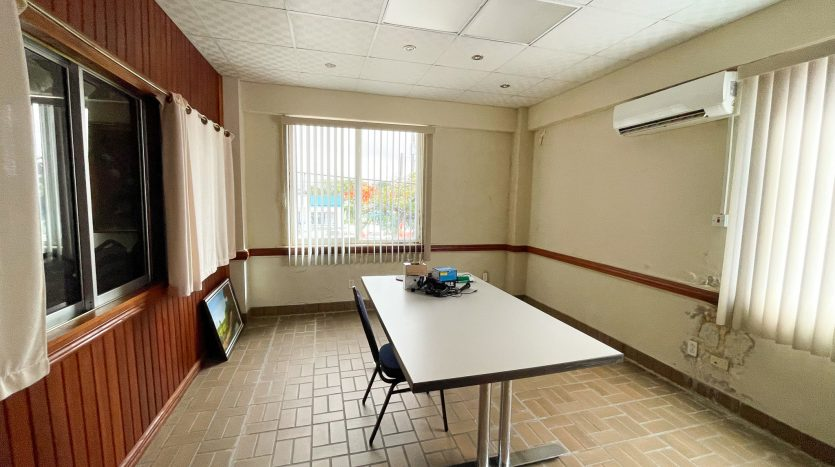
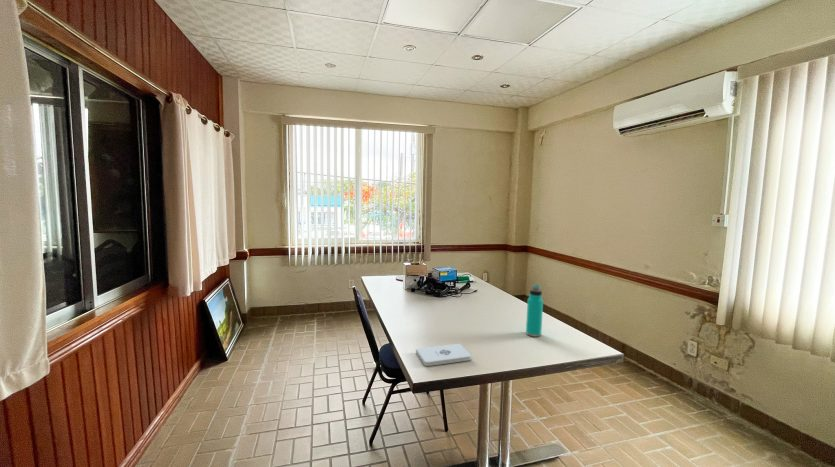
+ water bottle [525,284,544,338]
+ notepad [415,343,472,367]
